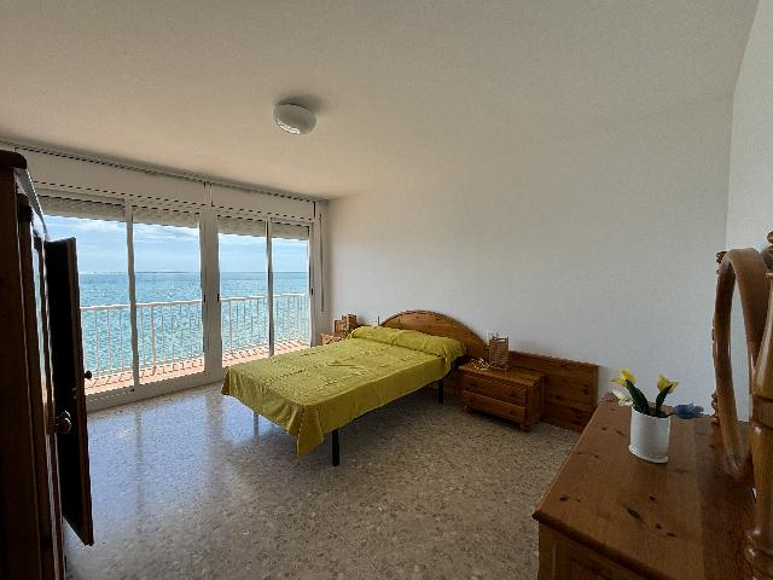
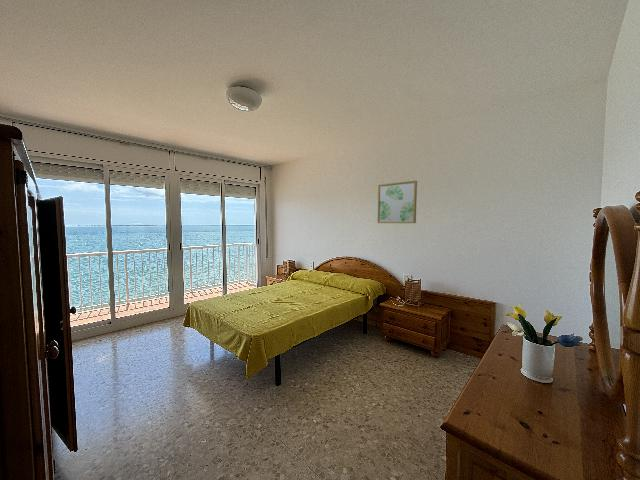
+ wall art [377,180,418,224]
